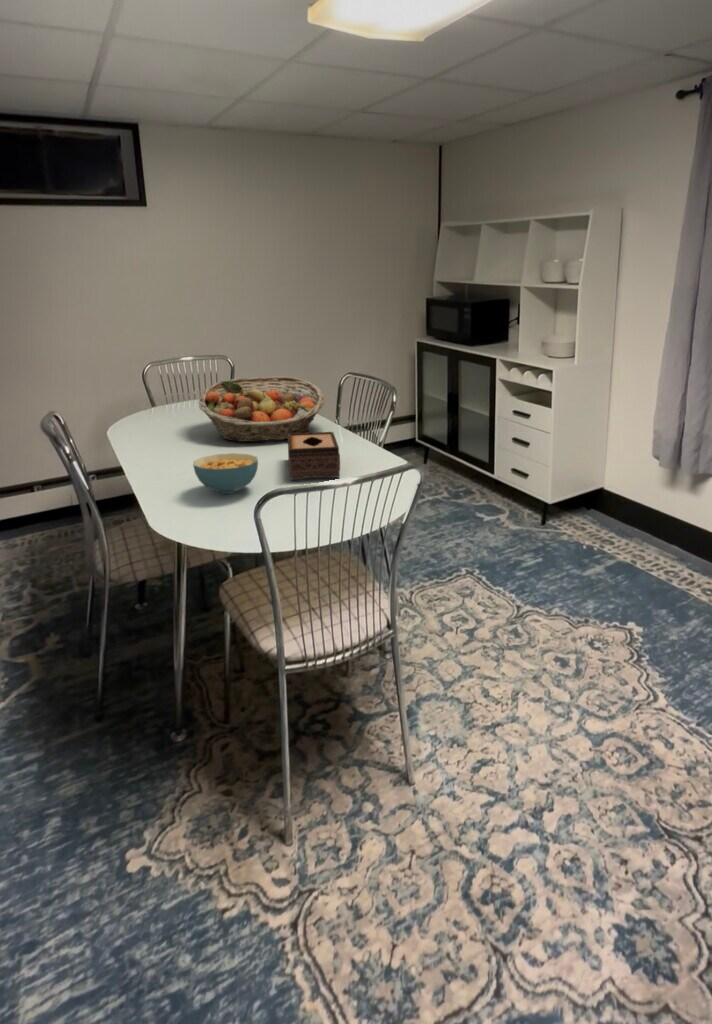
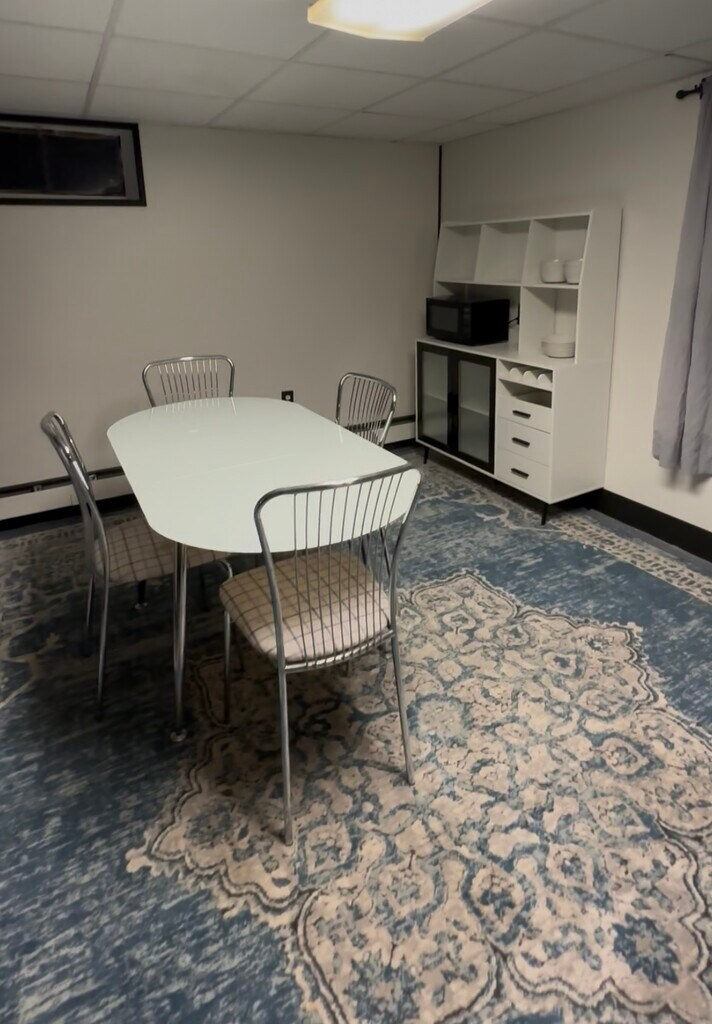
- tissue box [287,431,341,481]
- fruit basket [198,375,325,443]
- cereal bowl [192,452,259,495]
